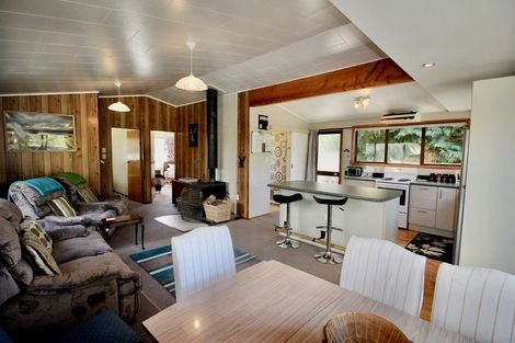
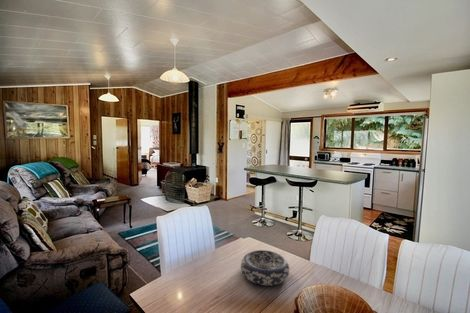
+ decorative bowl [240,249,290,287]
